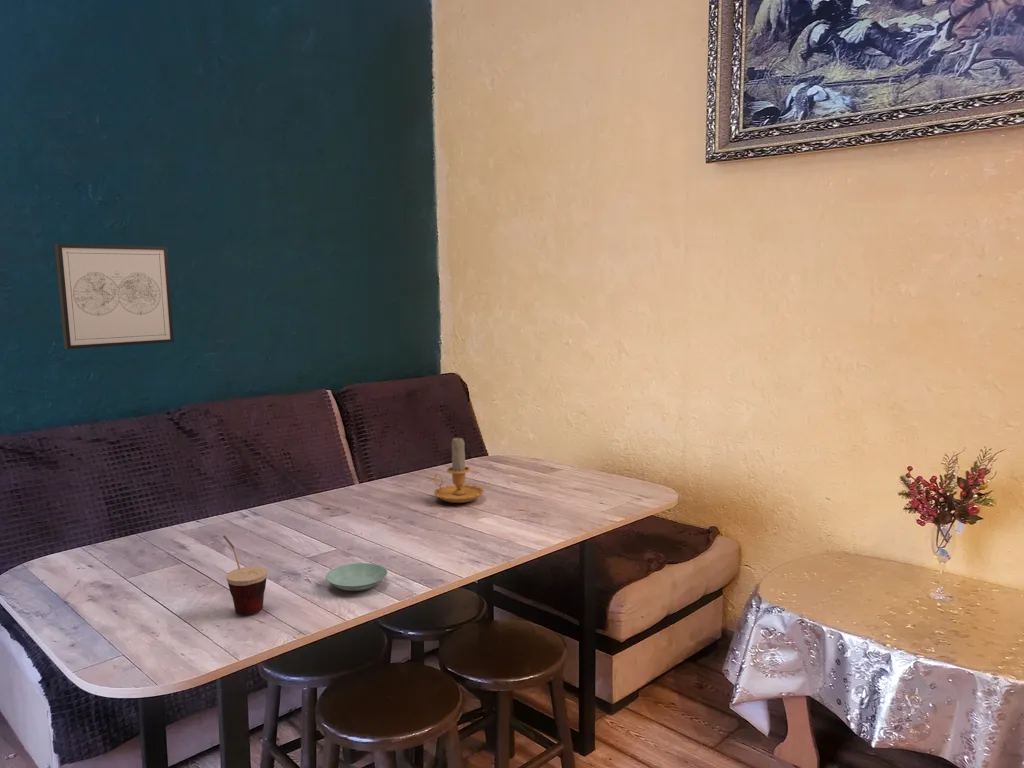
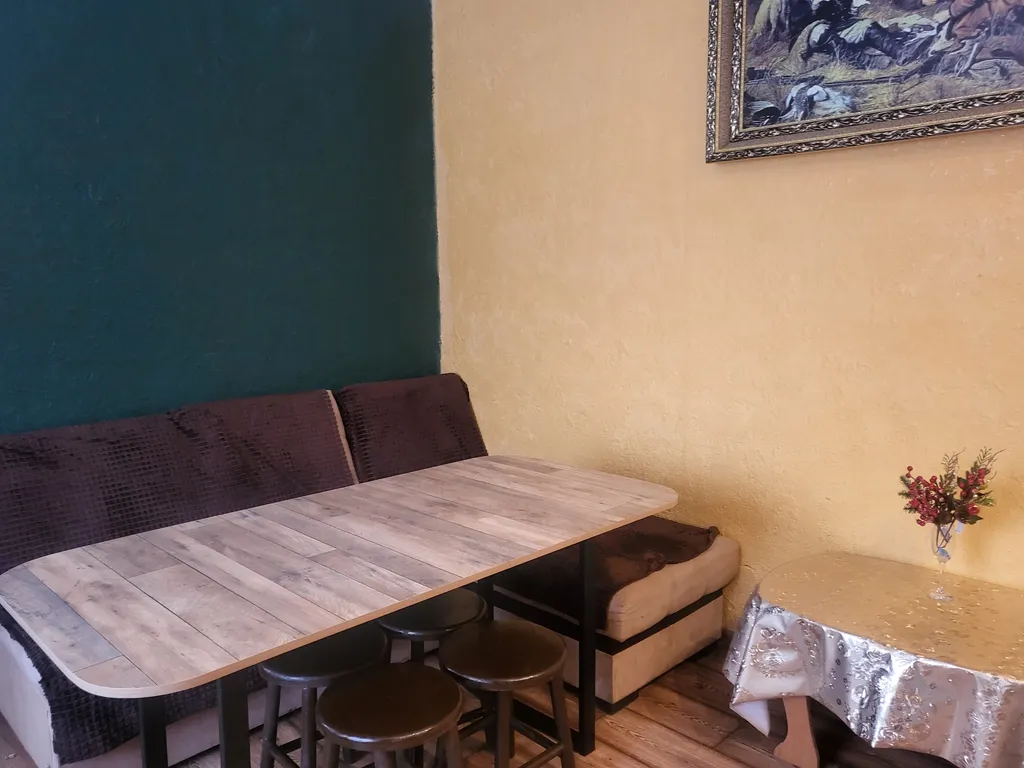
- wall art [54,243,175,350]
- saucer [325,562,388,592]
- candle [433,437,485,504]
- cup [222,534,269,616]
